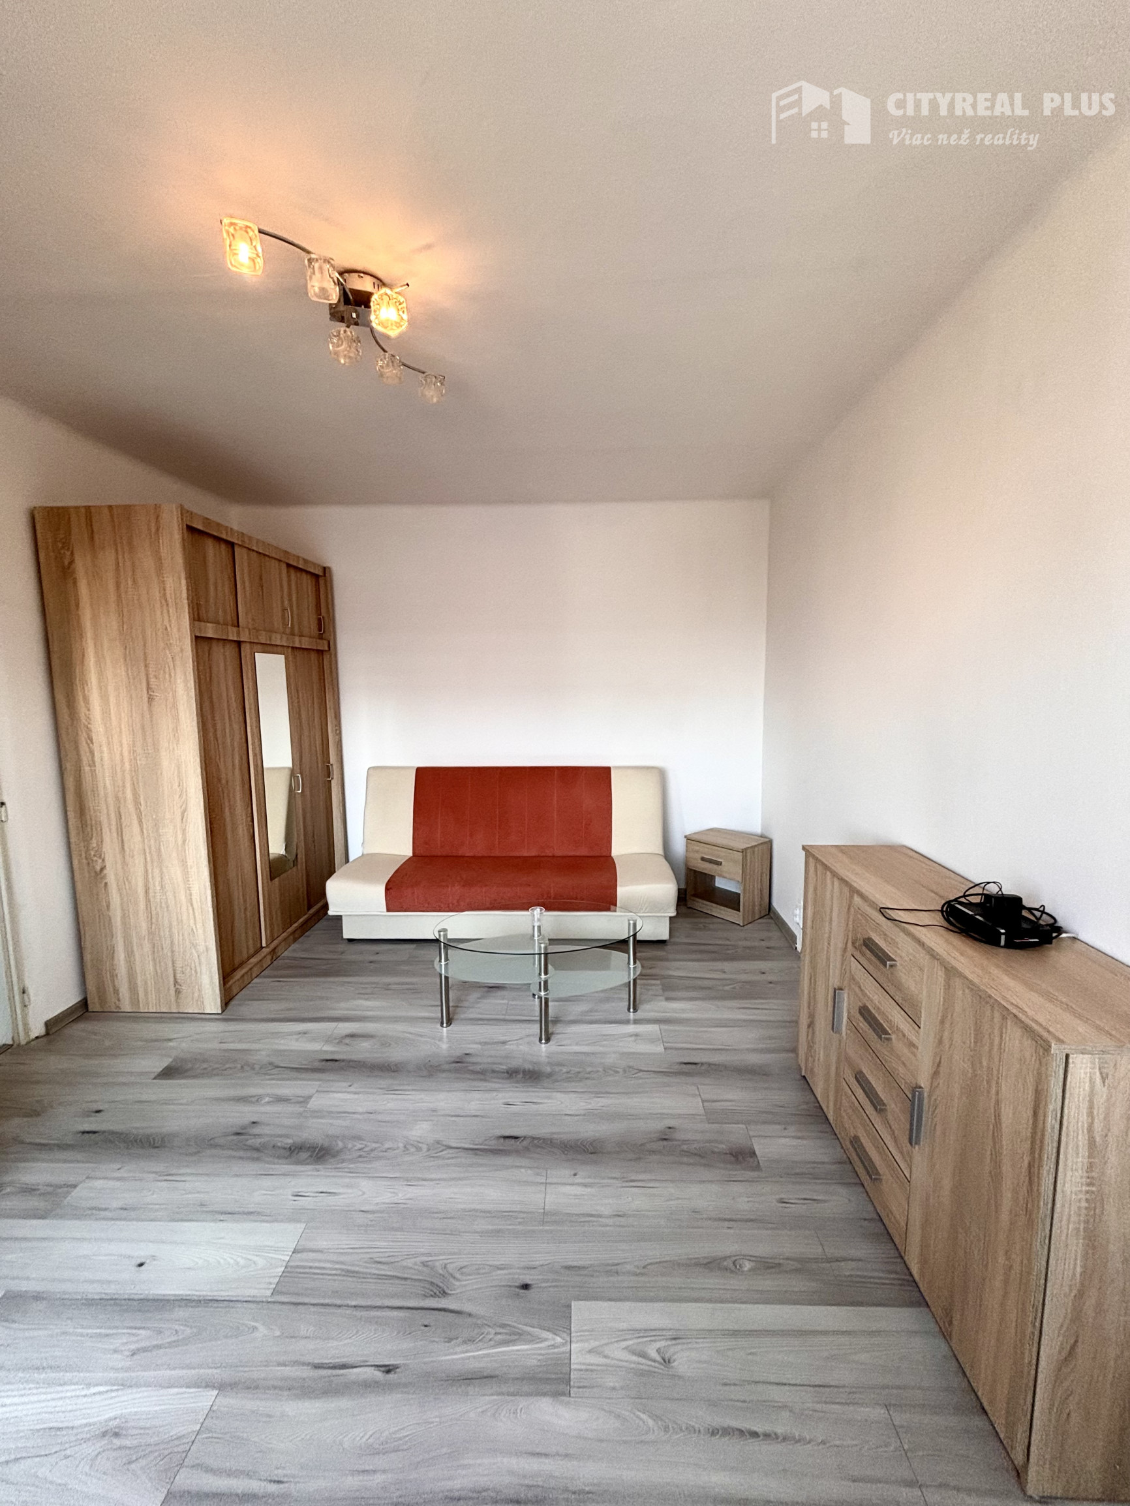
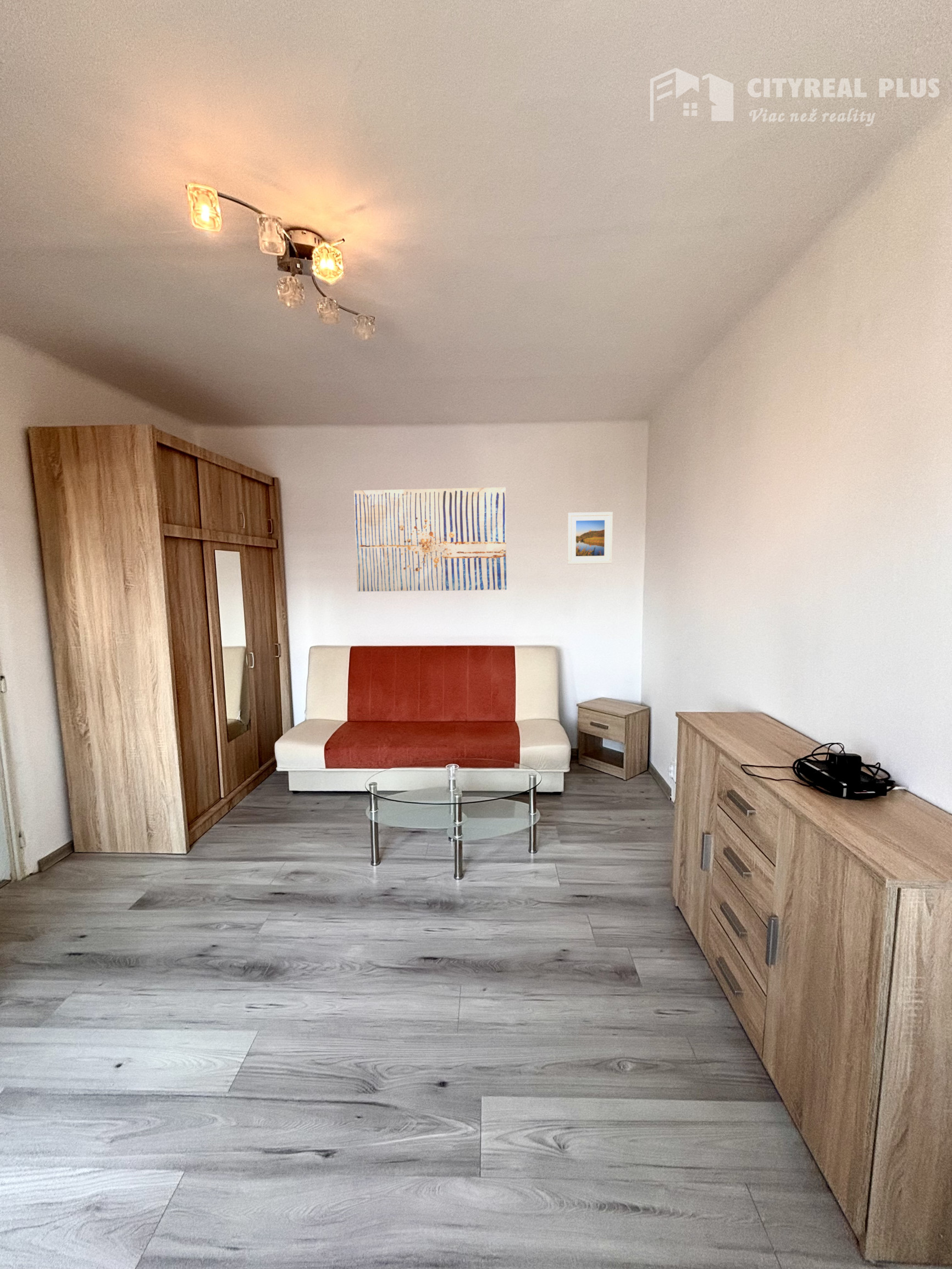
+ wall art [353,486,507,592]
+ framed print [567,511,613,565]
